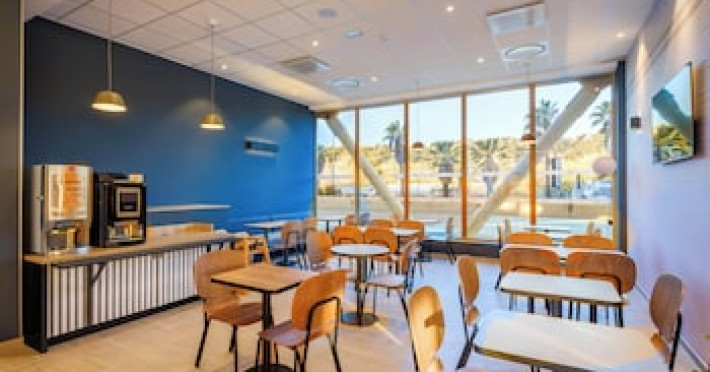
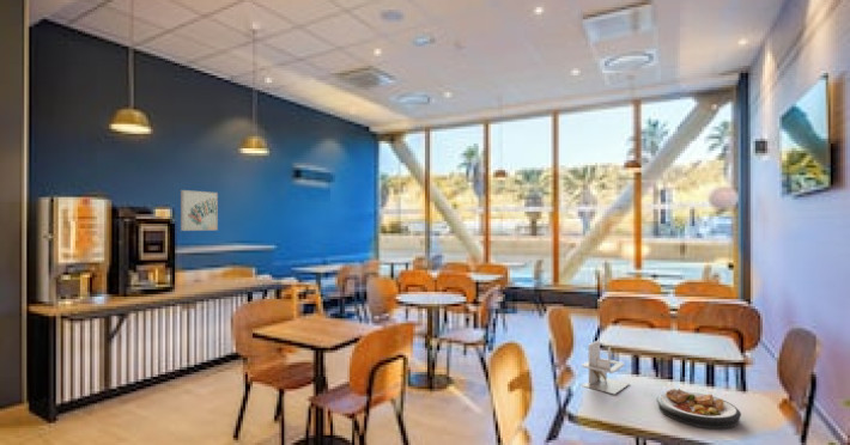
+ wall art [180,189,219,232]
+ napkin holder [581,339,631,395]
+ plate [656,388,742,429]
